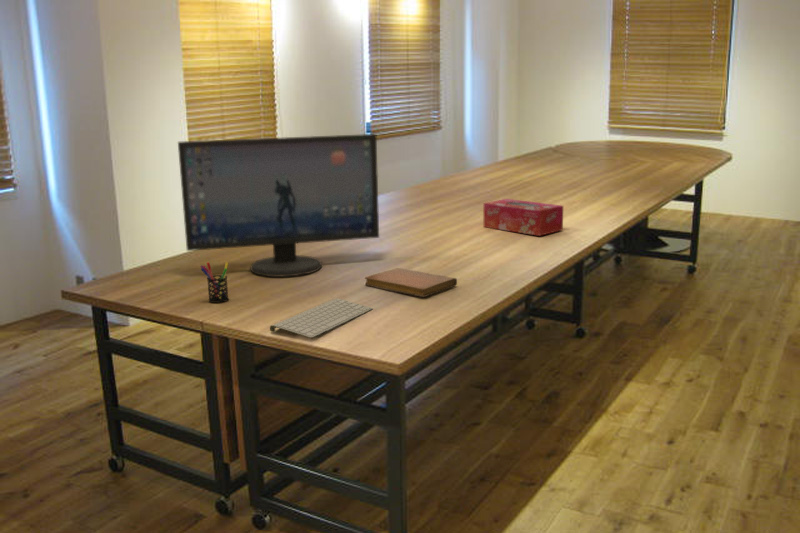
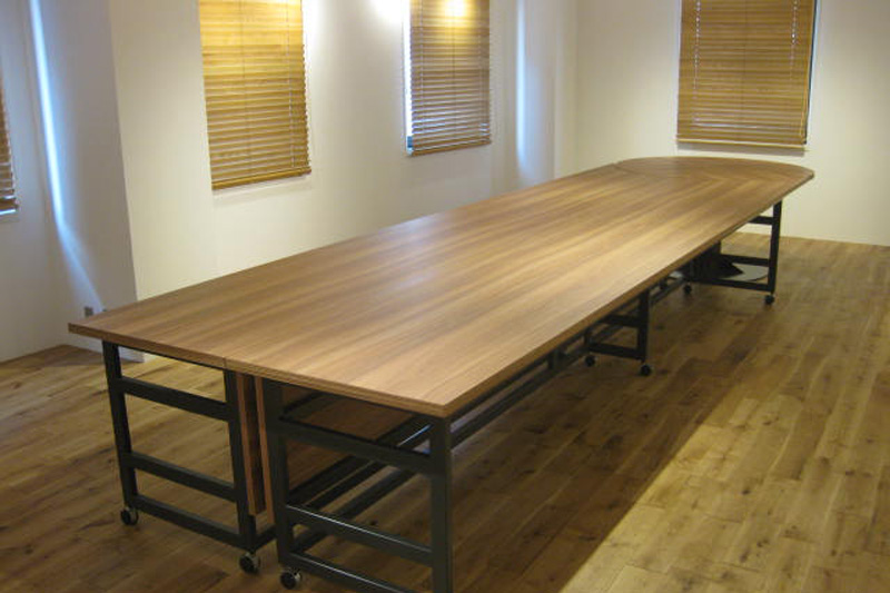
- keyboard [269,297,373,339]
- tissue box [483,198,564,237]
- computer monitor [177,133,380,278]
- notebook [364,267,458,298]
- pen holder [199,261,230,304]
